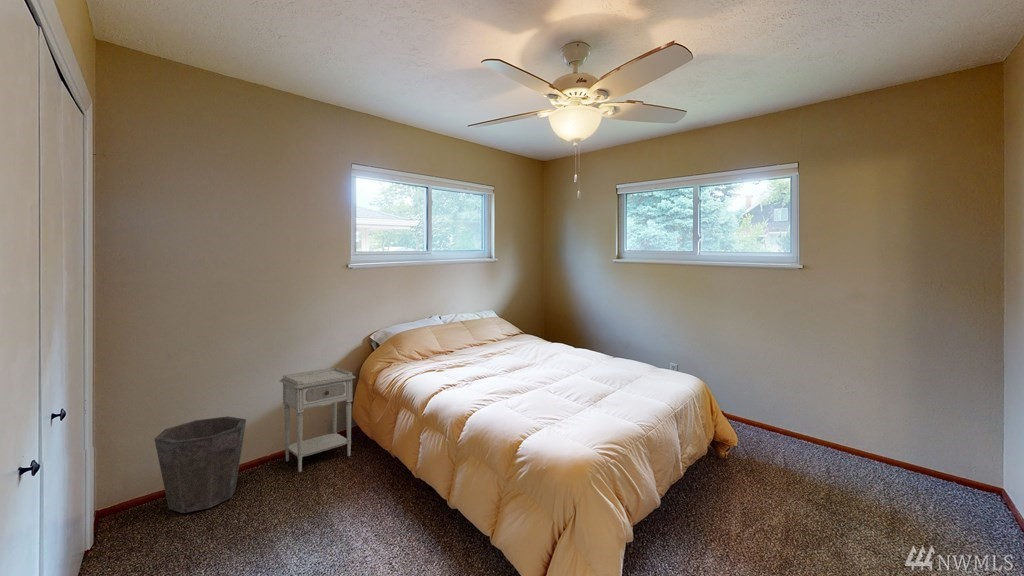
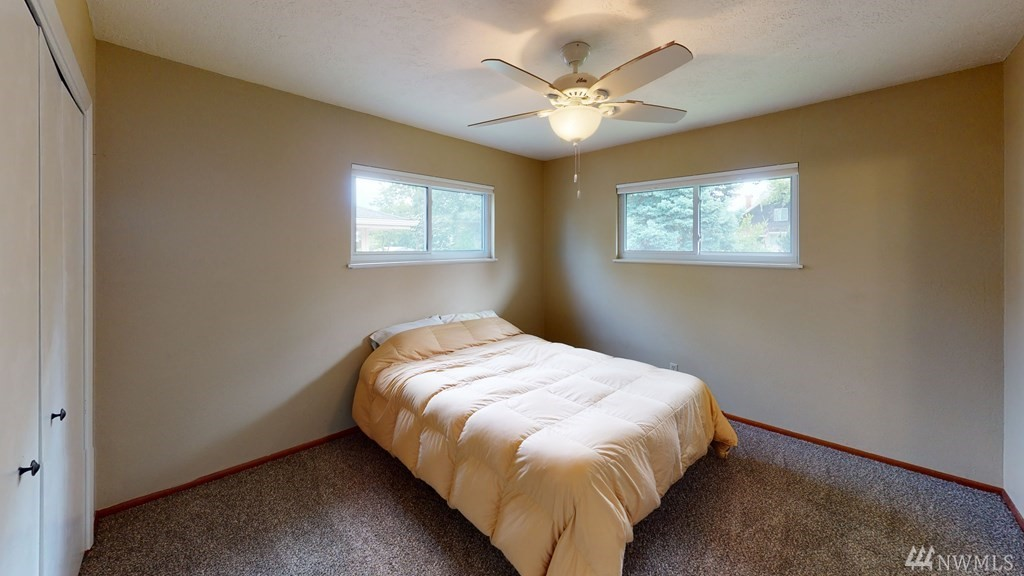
- waste bin [154,416,247,514]
- nightstand [279,367,357,473]
